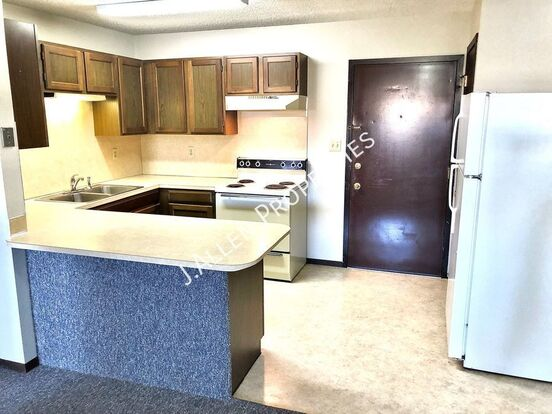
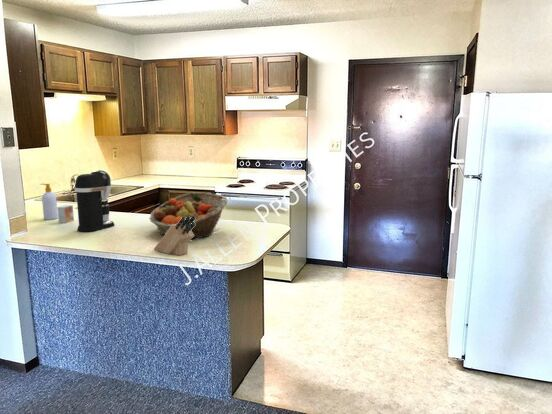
+ soap bottle [39,183,58,221]
+ small box [57,204,75,224]
+ coffee maker [74,169,115,233]
+ knife block [153,215,195,256]
+ fruit basket [148,192,229,239]
